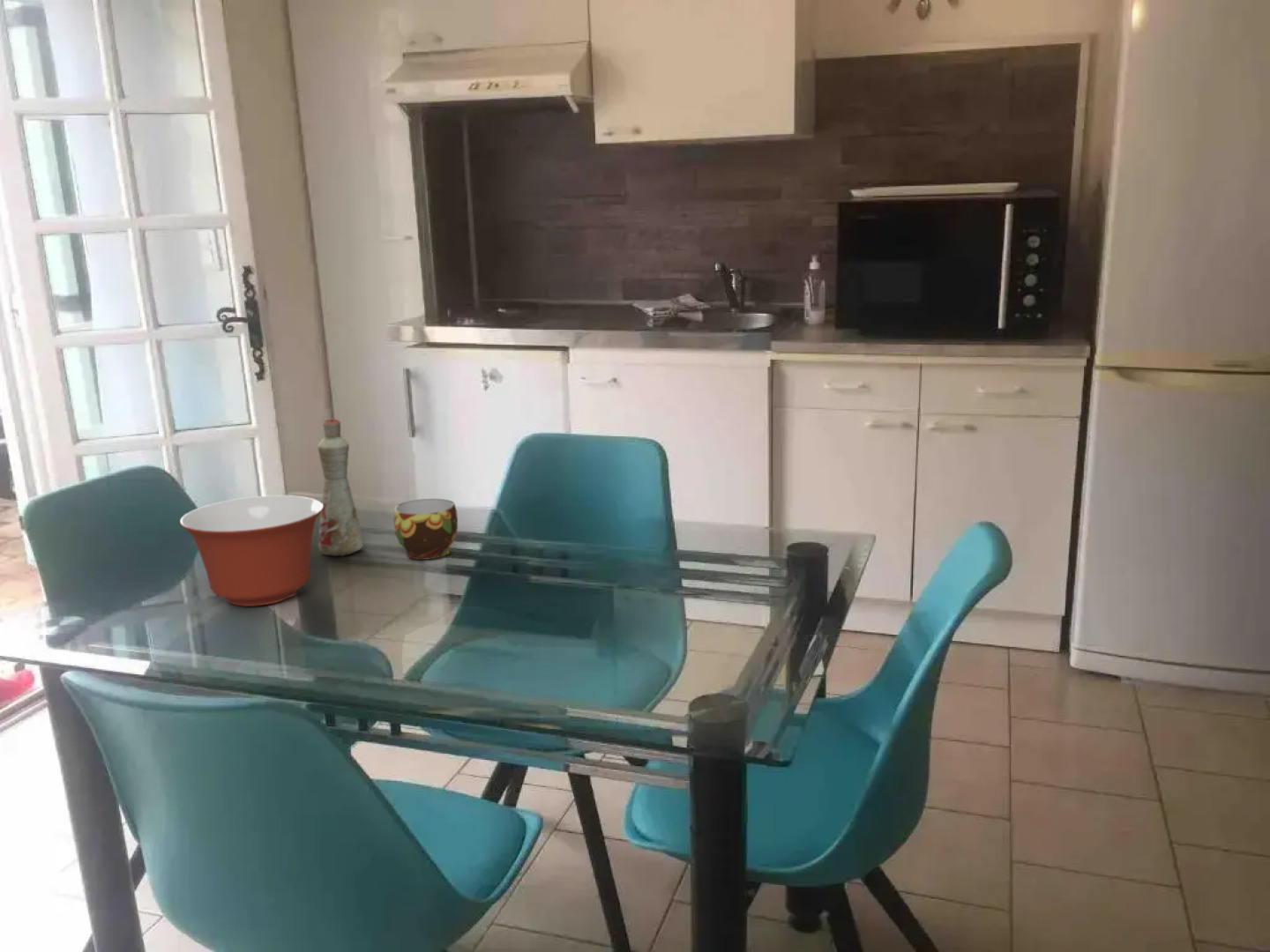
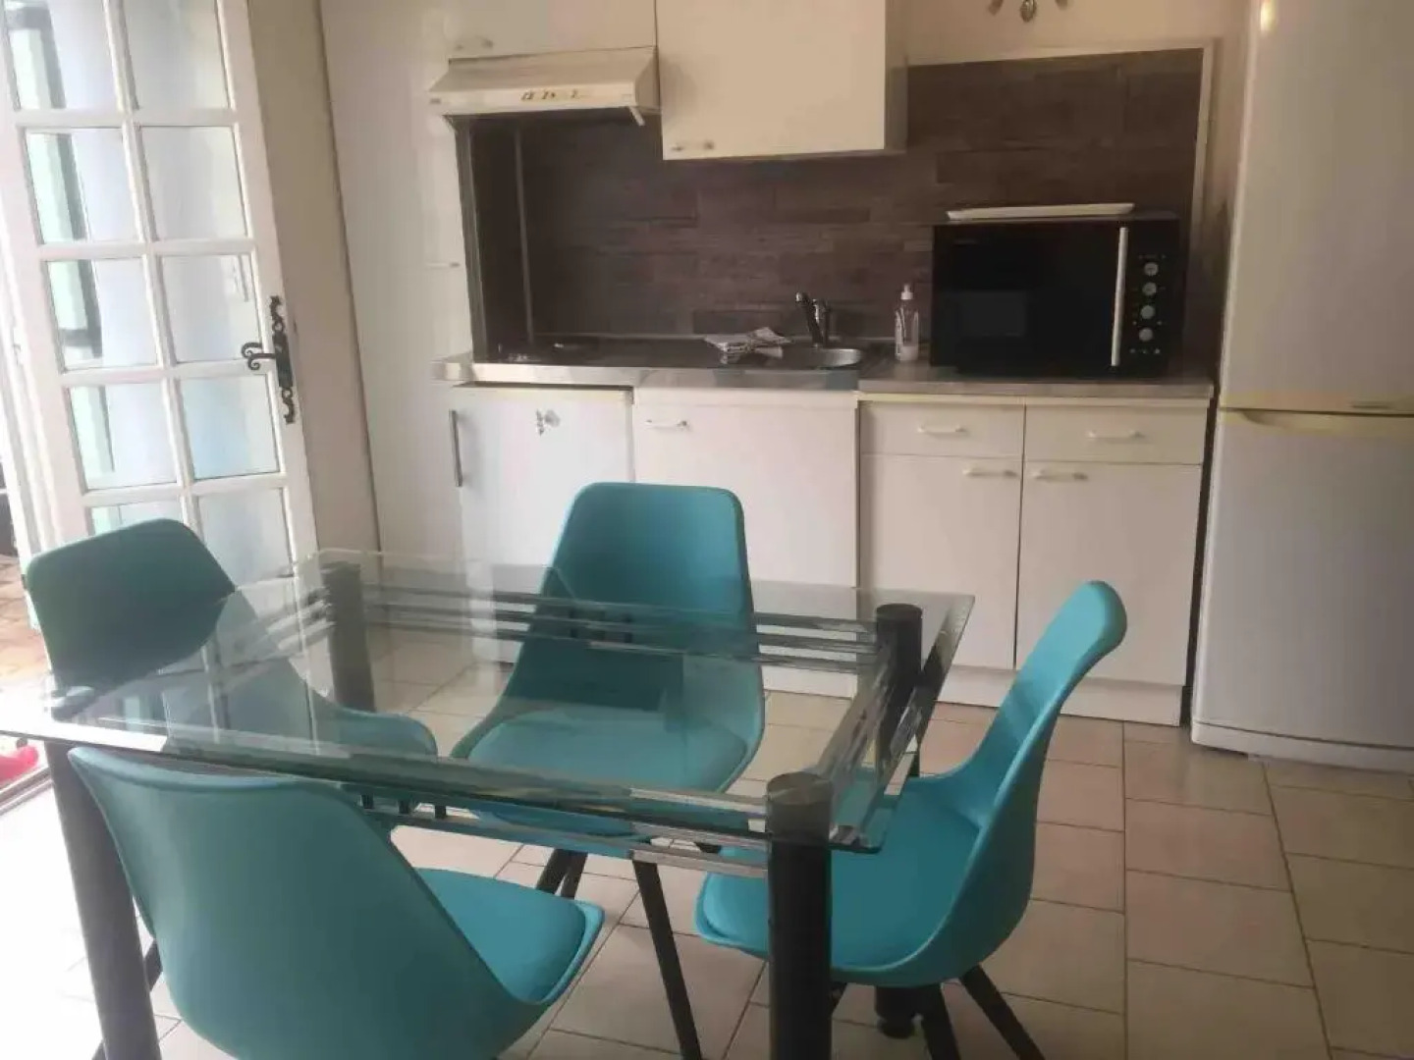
- bottle [317,417,364,557]
- mixing bowl [179,495,324,607]
- cup [392,498,459,561]
